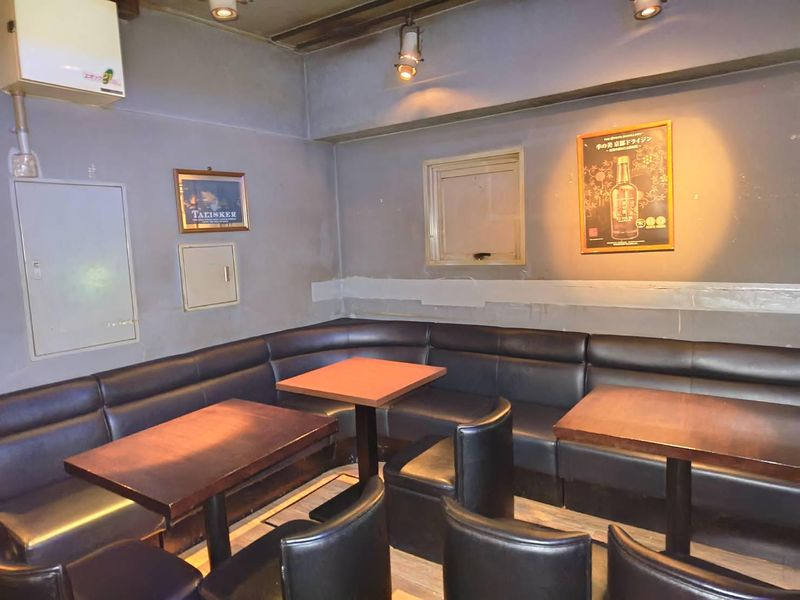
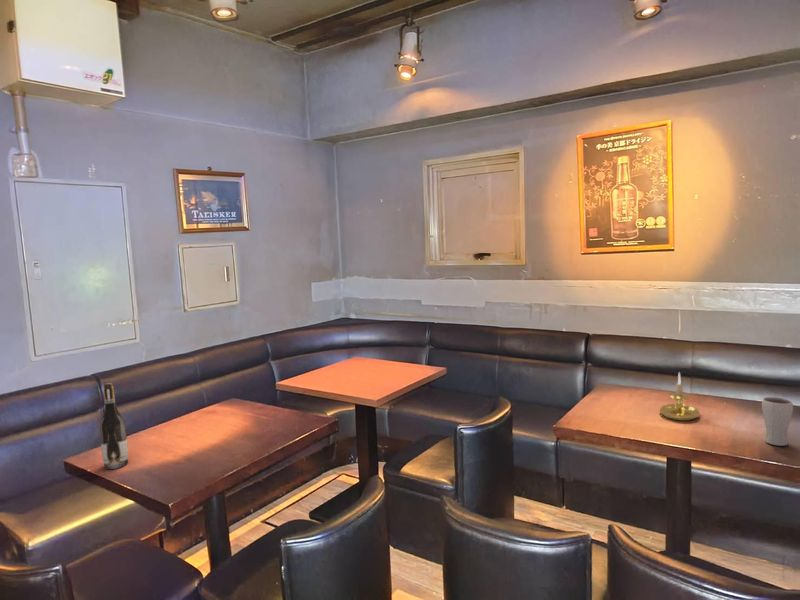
+ candle holder [658,371,701,422]
+ drinking glass [761,396,794,447]
+ wine bottle [99,381,129,470]
